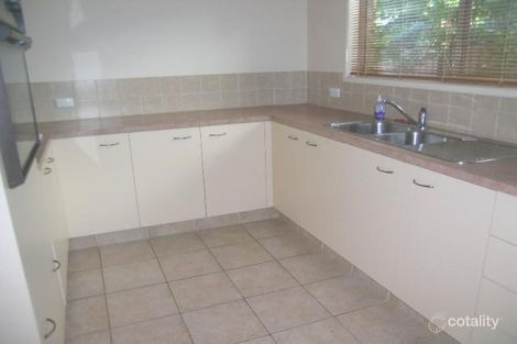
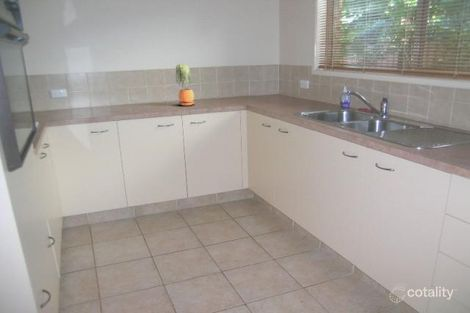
+ potted plant [175,63,195,107]
